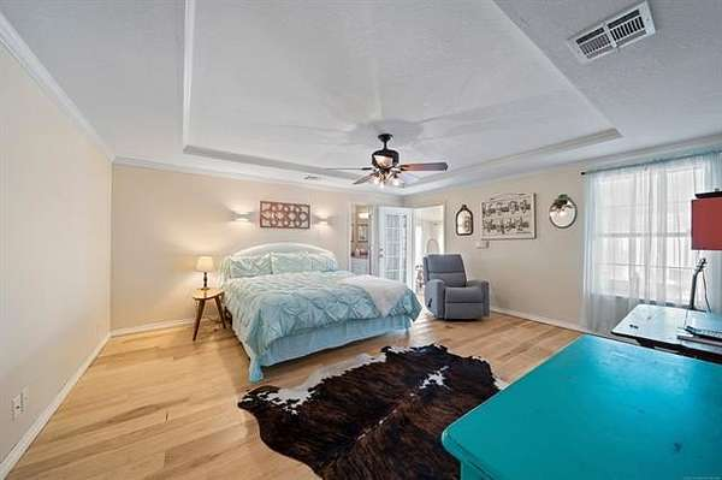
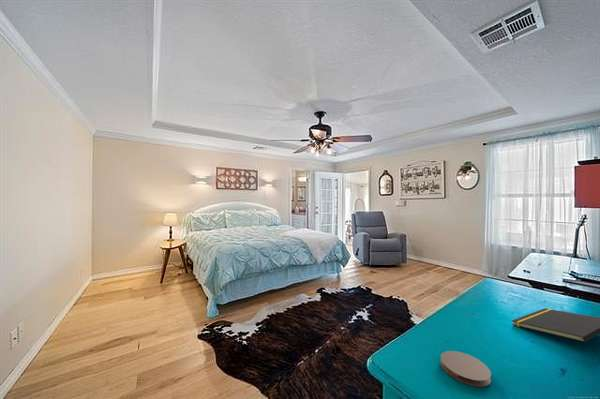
+ coaster [440,350,492,388]
+ notepad [511,307,600,343]
